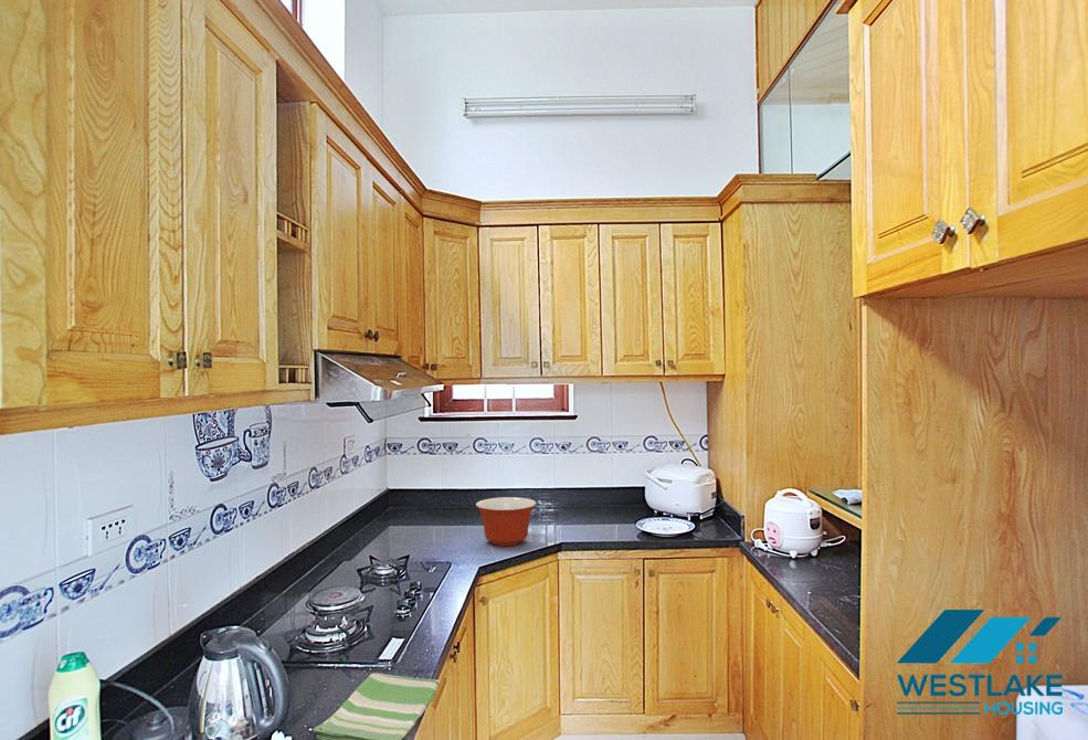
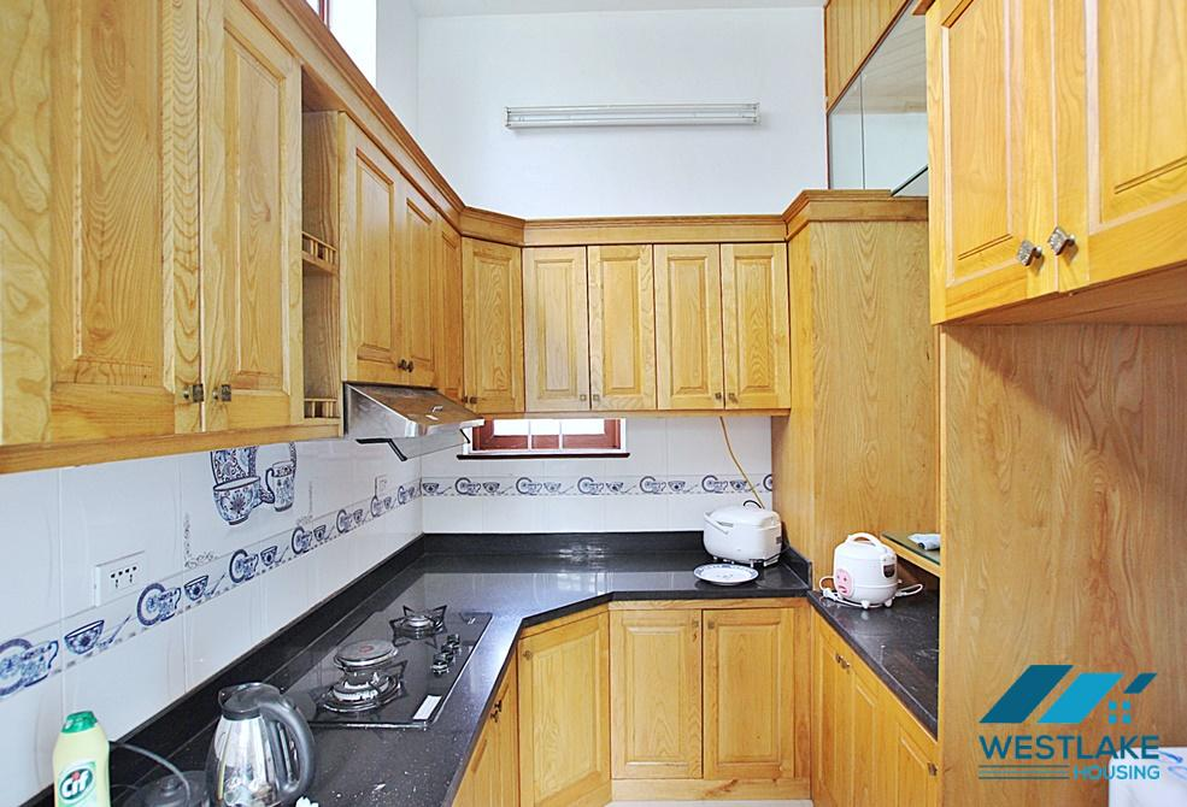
- dish towel [313,672,441,740]
- mixing bowl [475,496,537,547]
